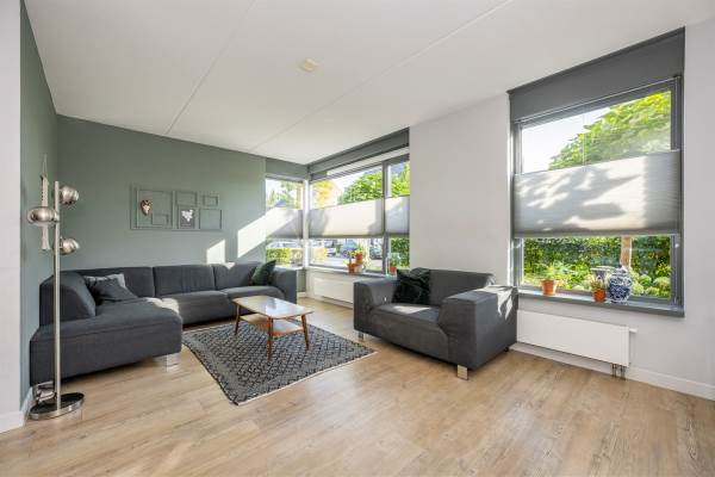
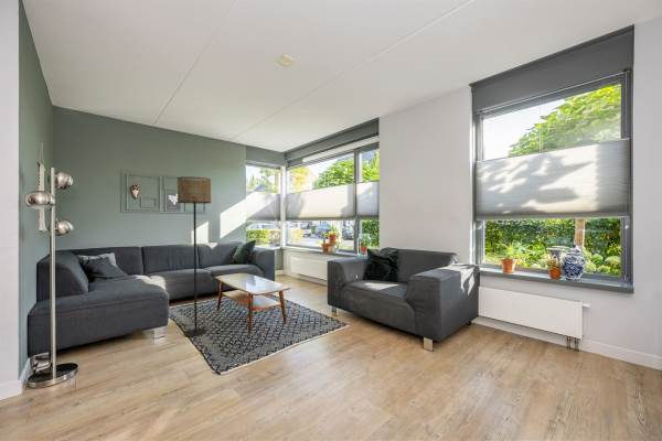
+ floor lamp [177,175,212,337]
